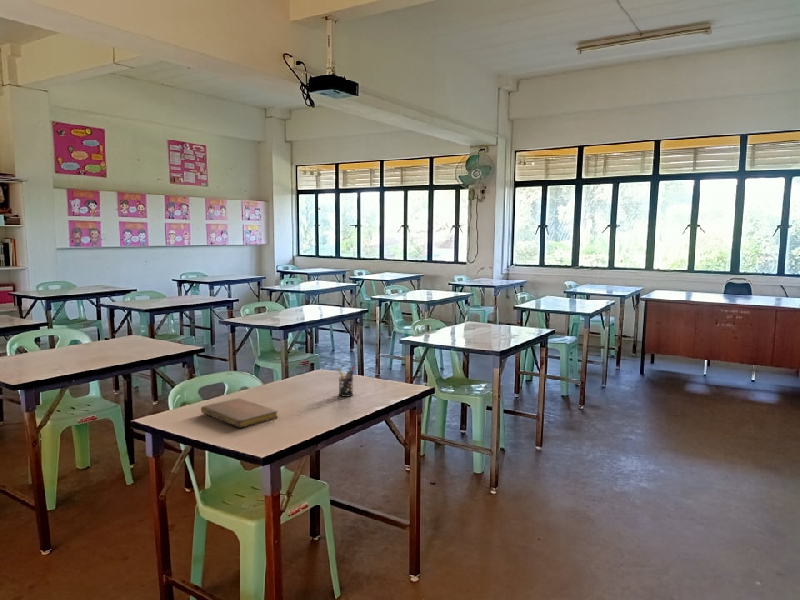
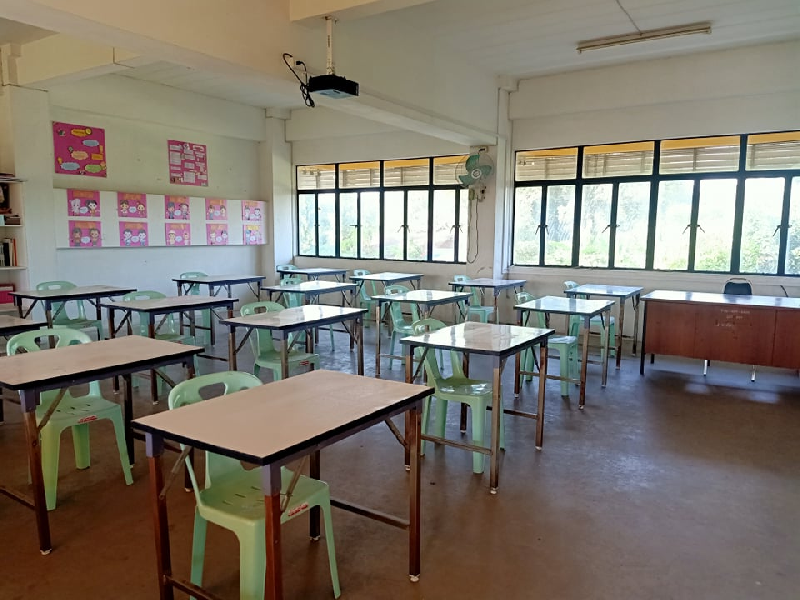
- notebook [200,397,279,429]
- pen holder [336,365,355,398]
